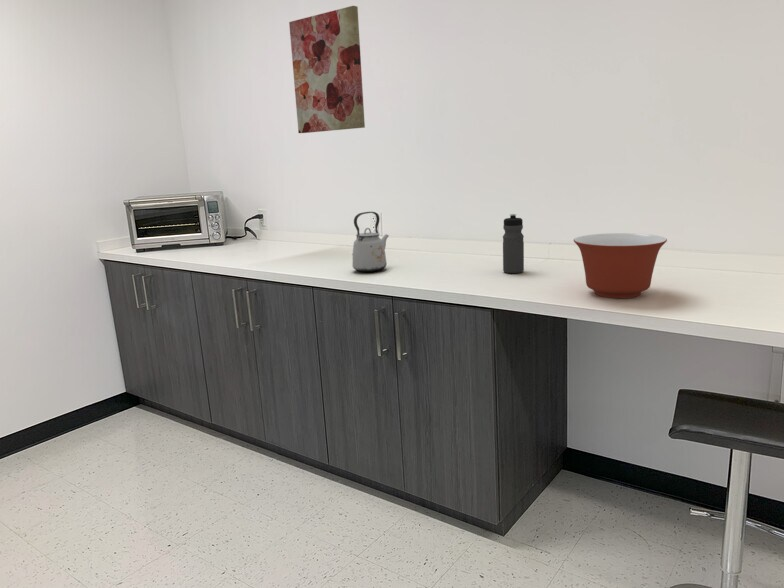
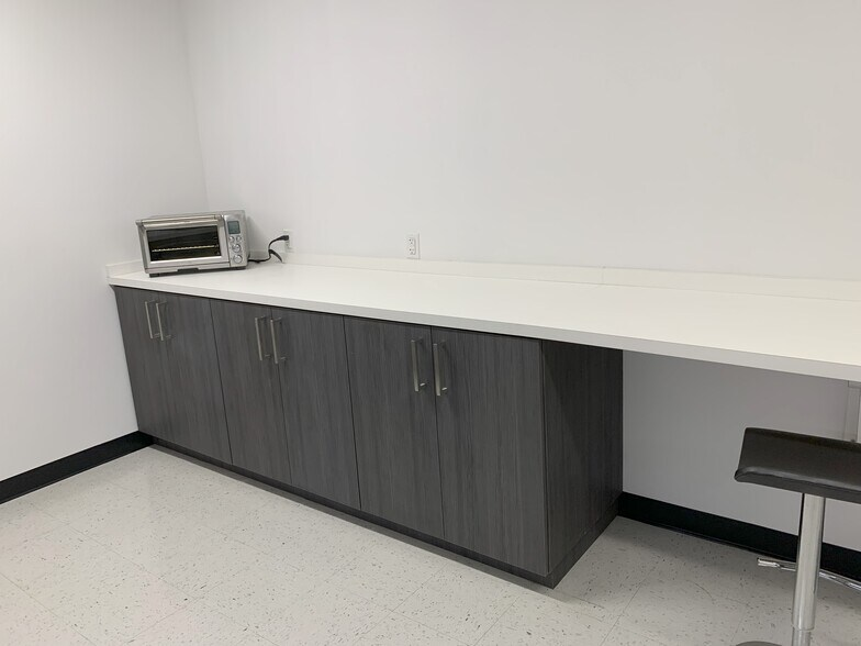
- water bottle [502,213,525,274]
- kettle [352,211,390,273]
- wall art [288,5,366,134]
- mixing bowl [573,232,668,299]
